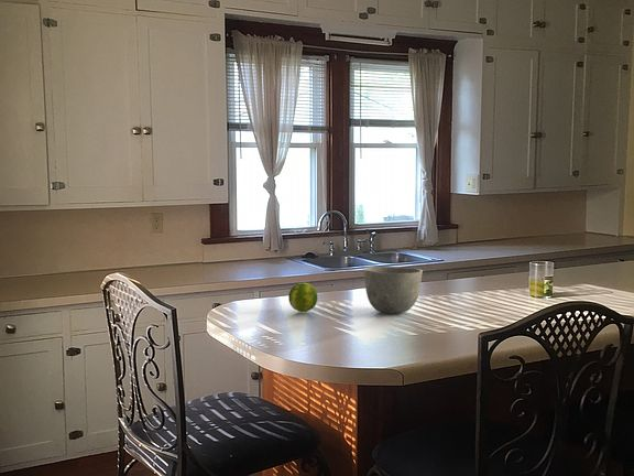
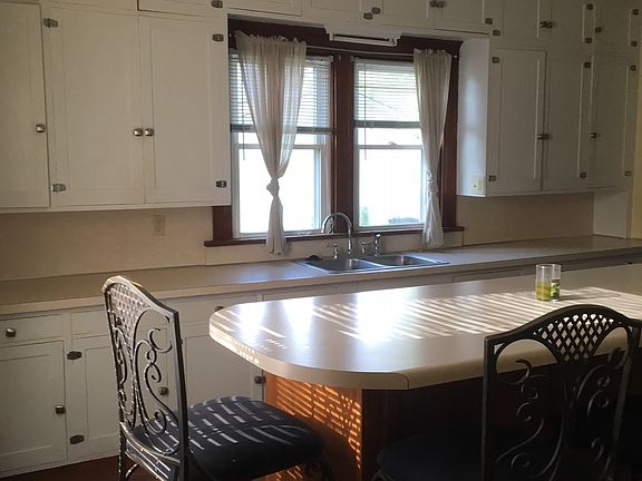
- bowl [362,266,424,314]
- fruit [287,282,318,313]
